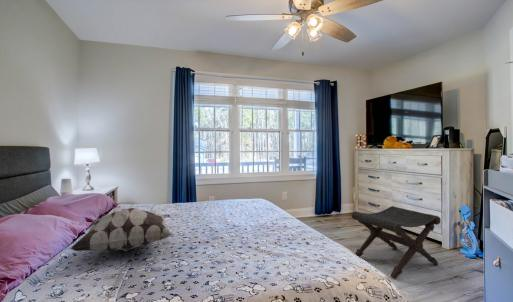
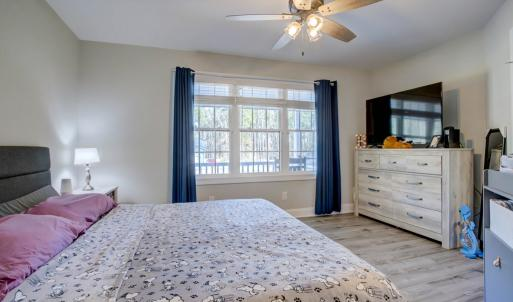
- footstool [351,205,442,279]
- decorative pillow [69,207,174,252]
